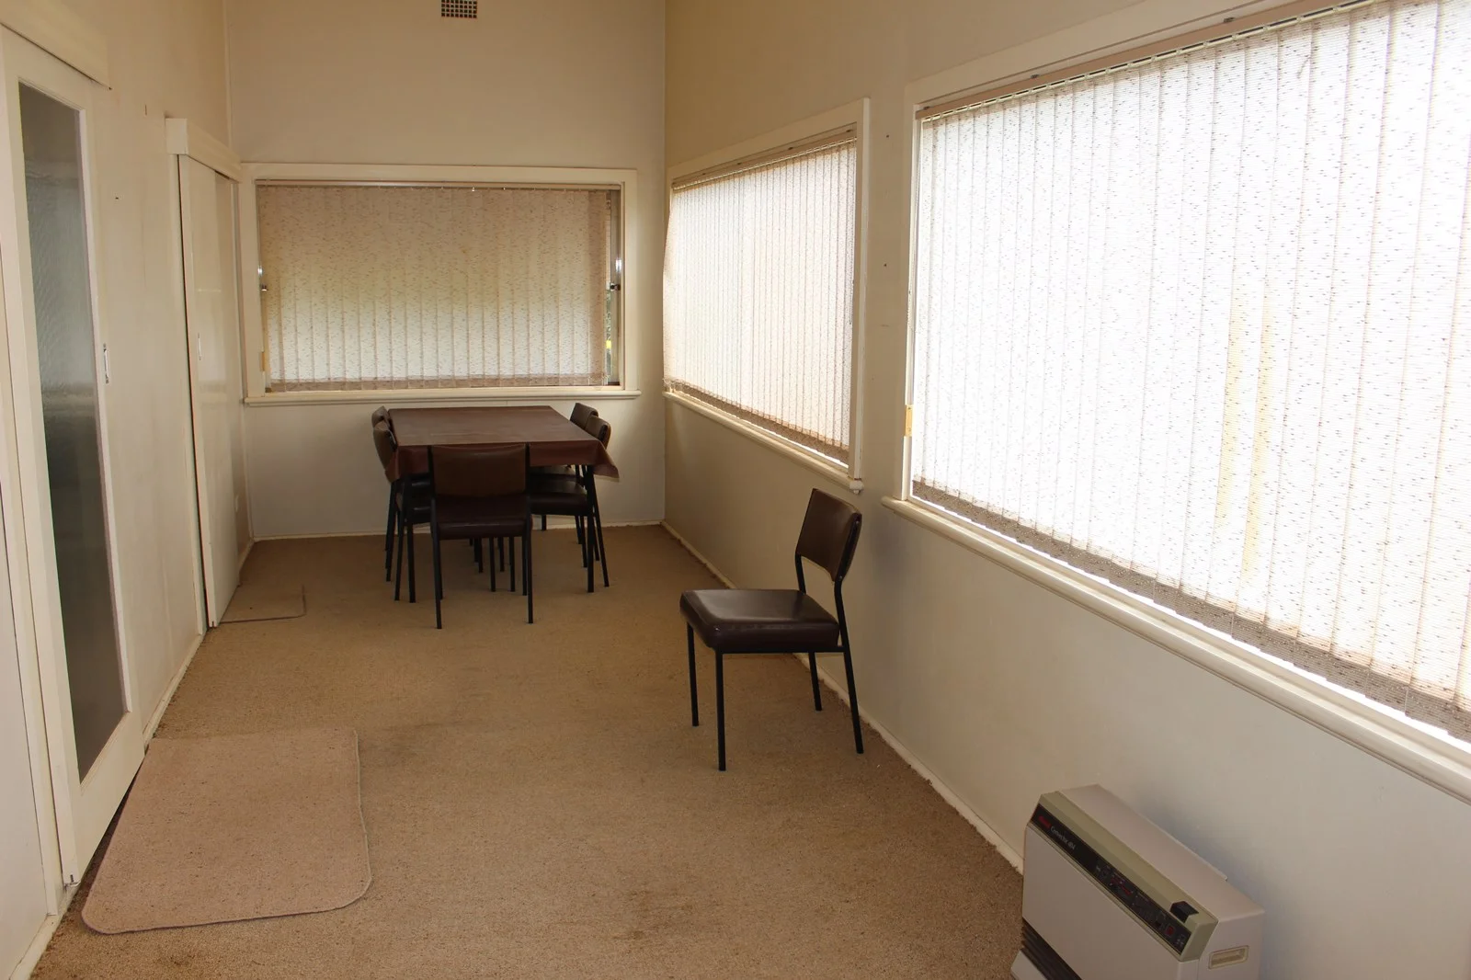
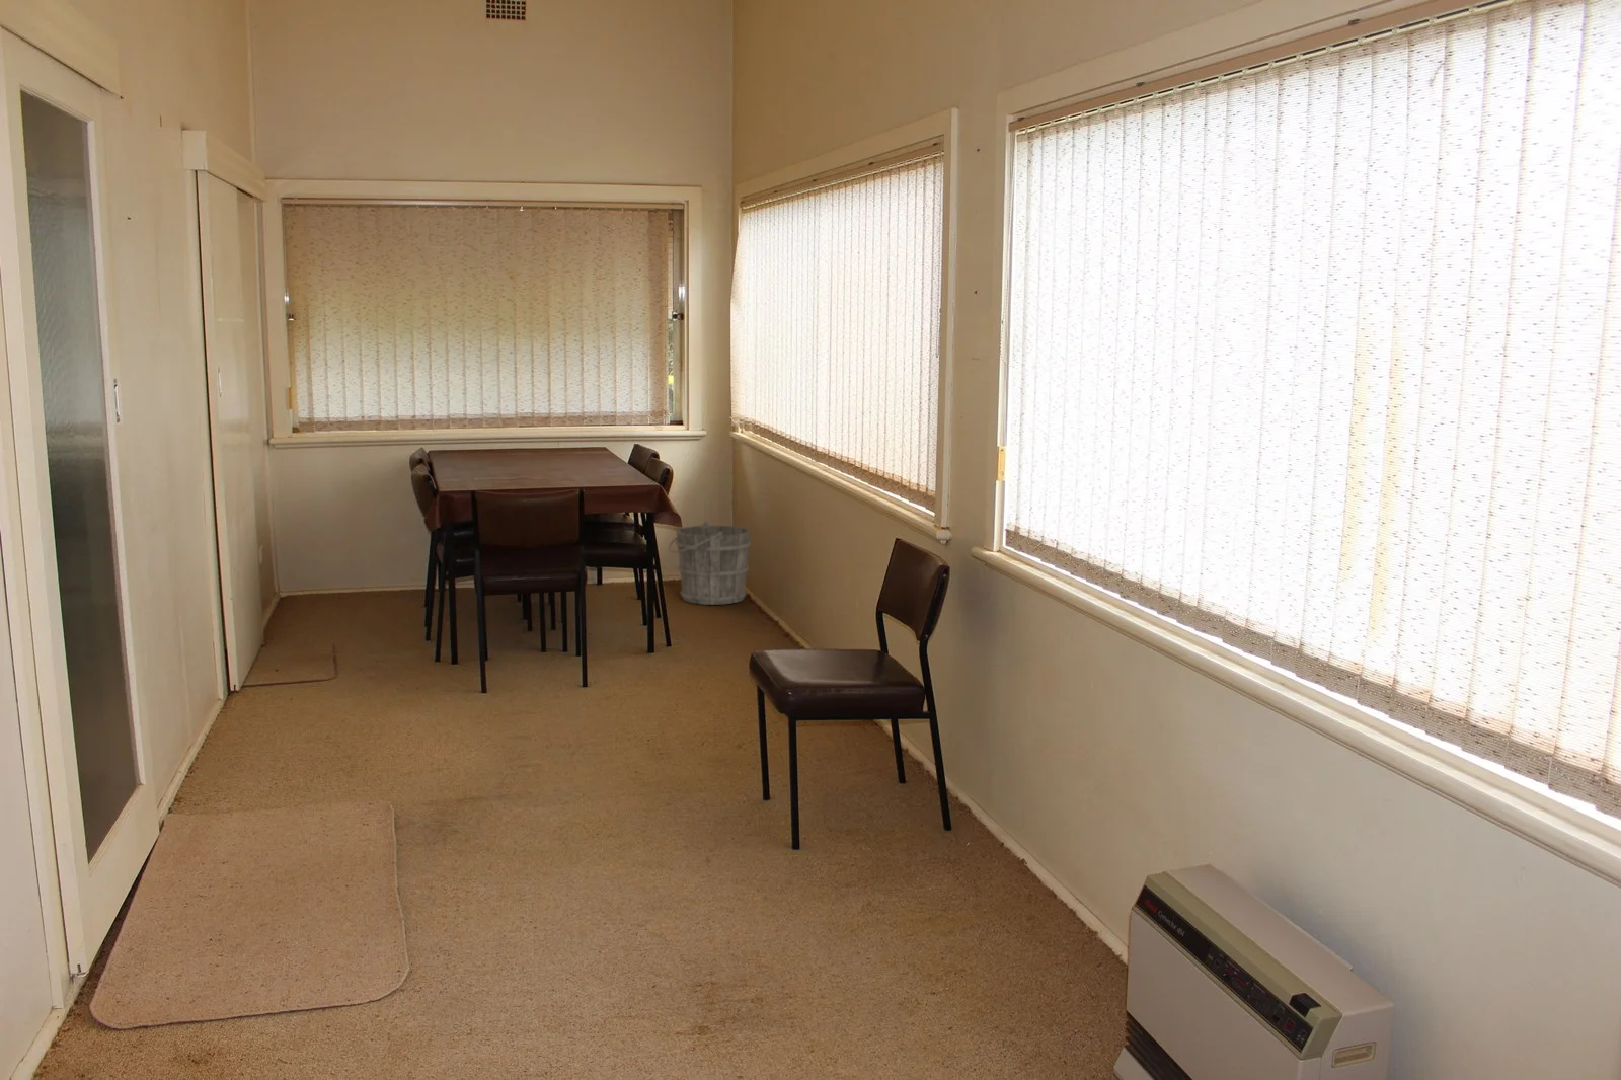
+ bucket [668,521,752,606]
